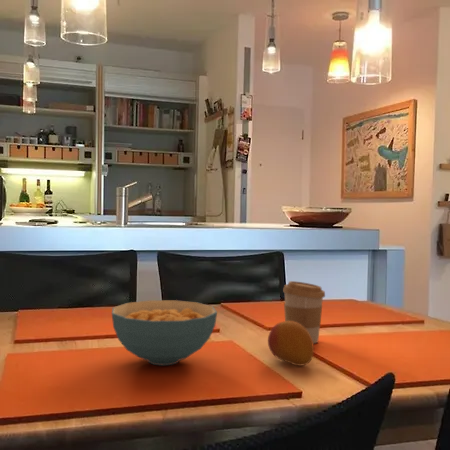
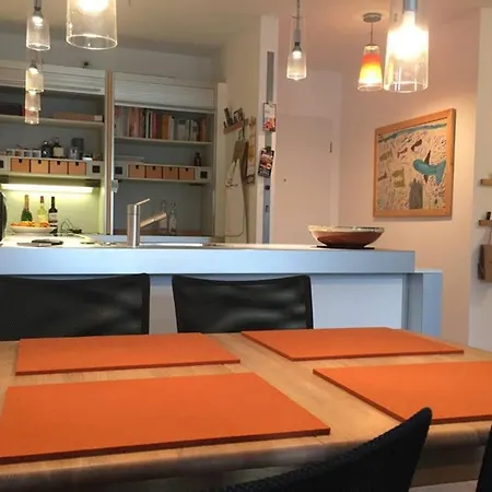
- fruit [267,320,315,367]
- coffee cup [282,280,326,345]
- cereal bowl [111,299,218,366]
